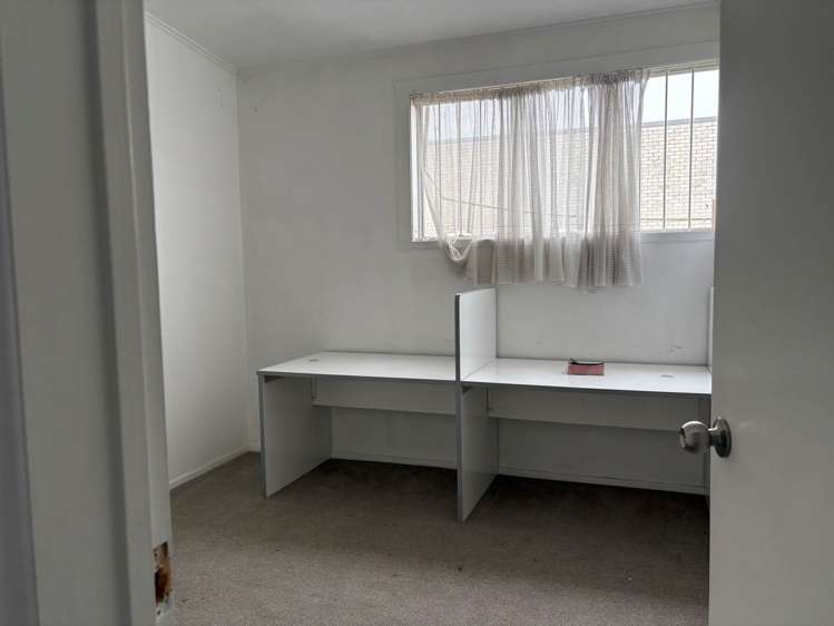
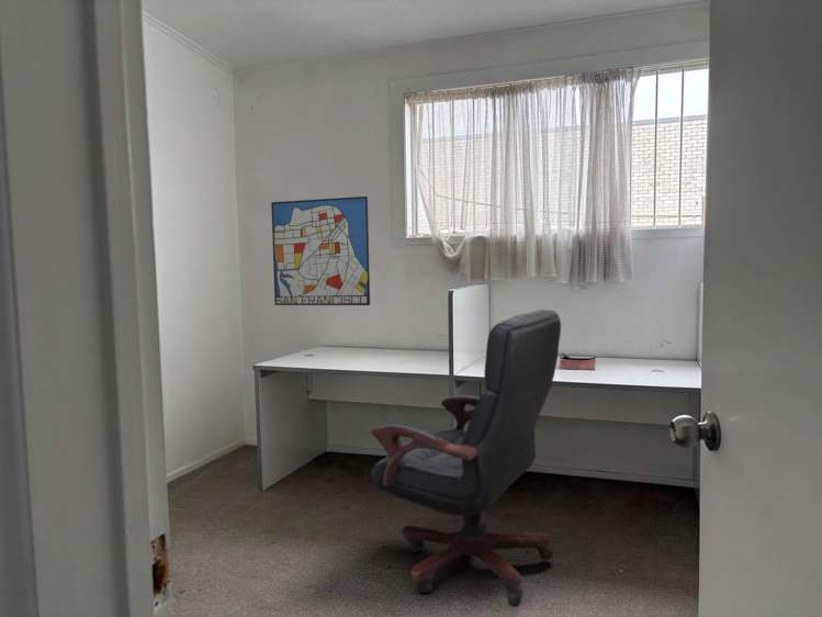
+ office chair [370,308,562,608]
+ wall art [270,195,371,306]
